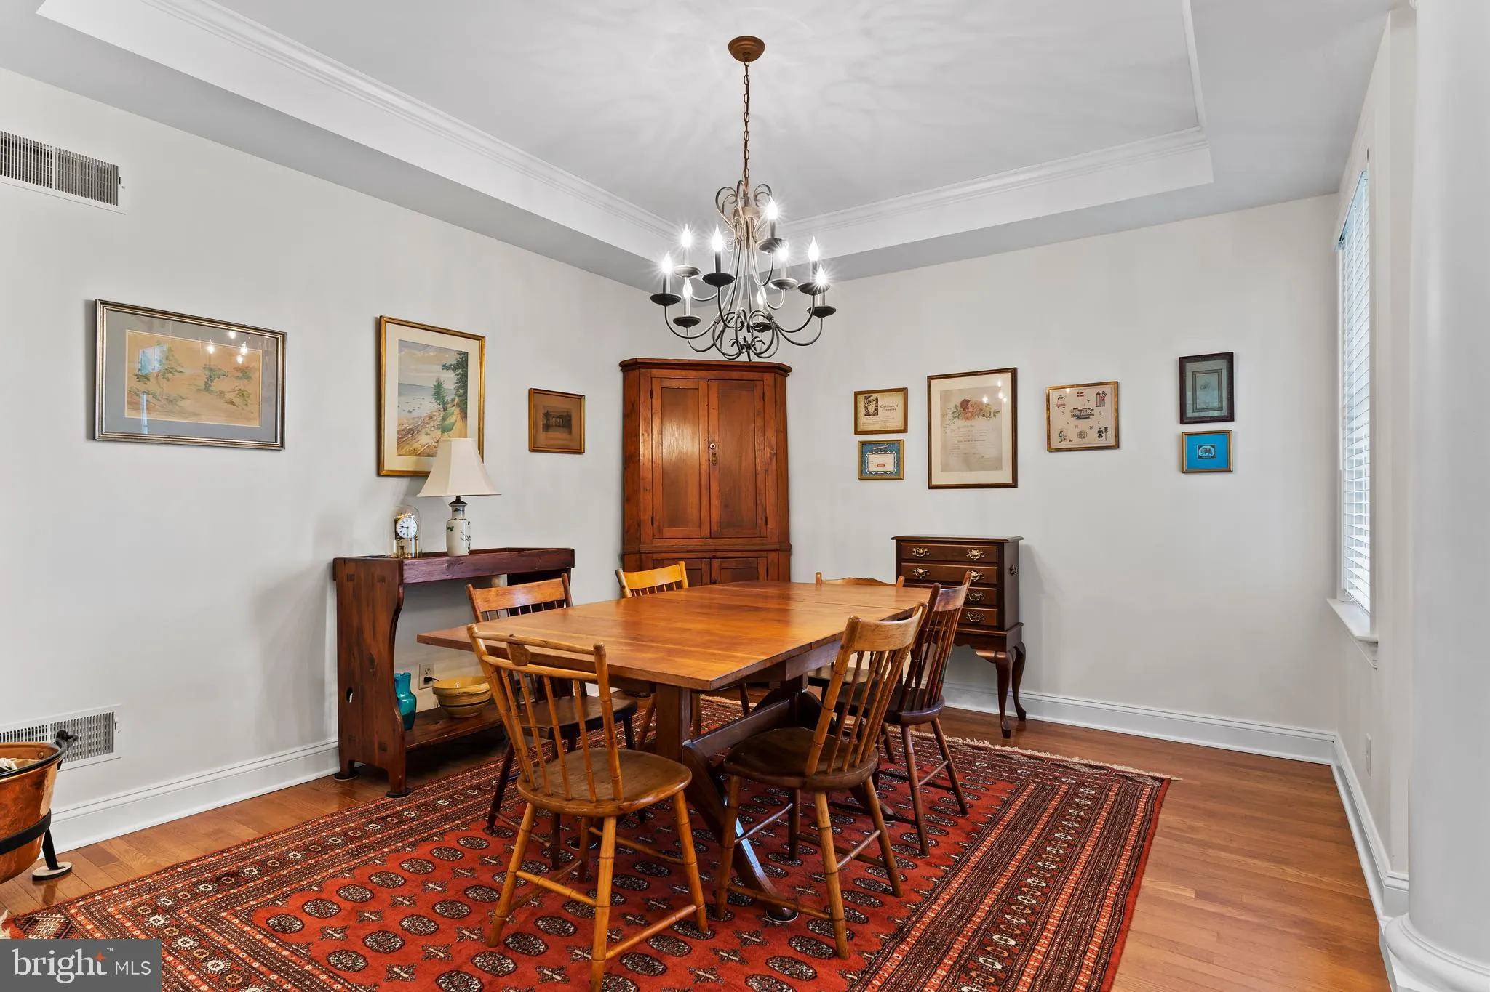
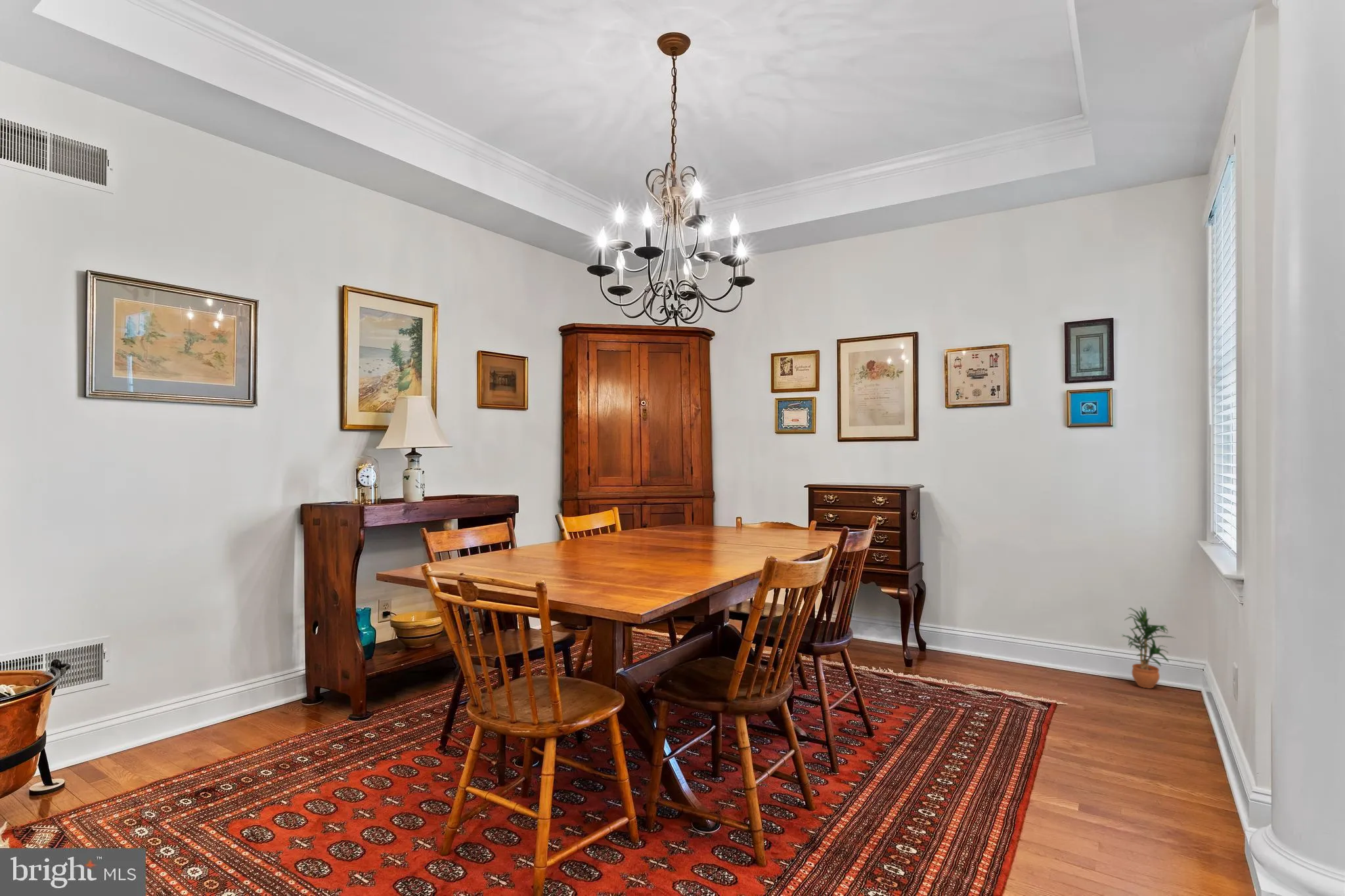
+ potted plant [1121,606,1176,689]
